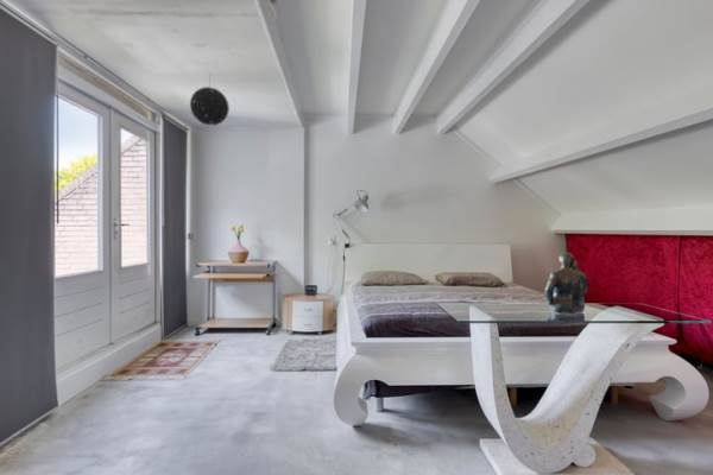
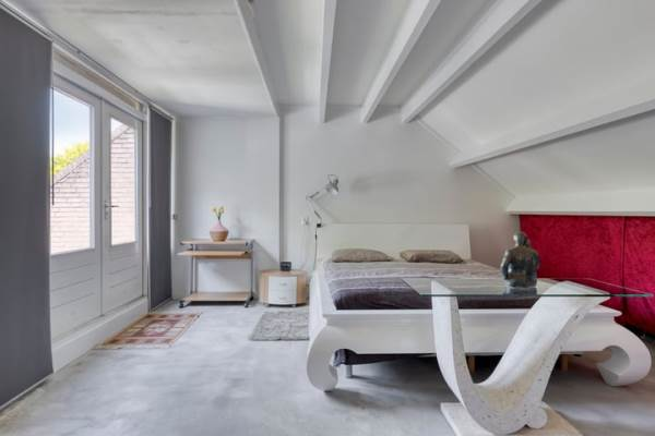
- pendant light [189,72,231,126]
